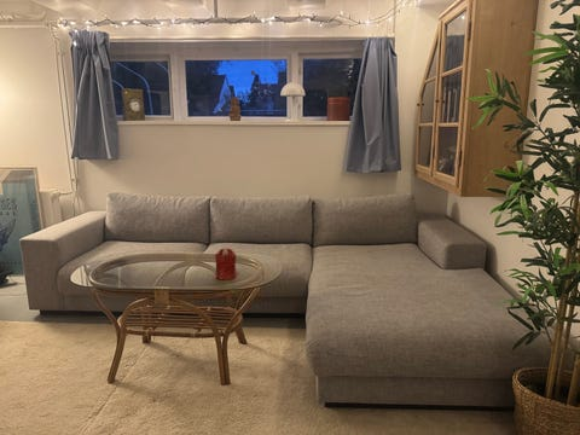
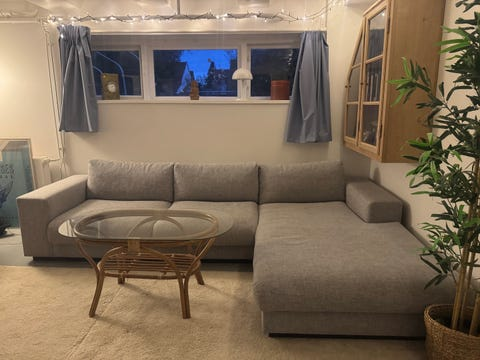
- candle [214,246,237,282]
